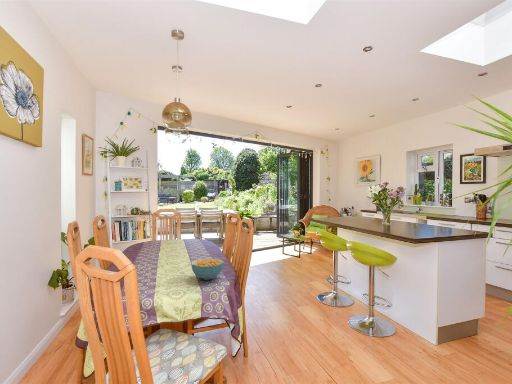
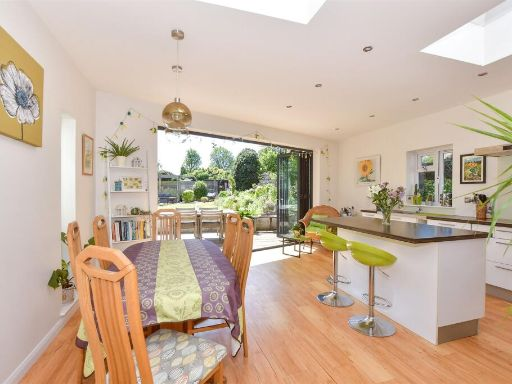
- cereal bowl [190,257,225,281]
